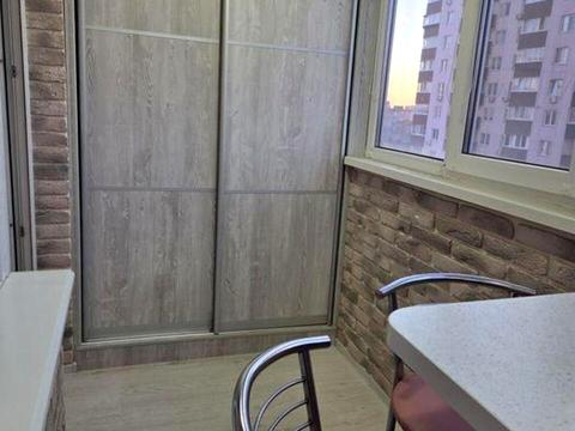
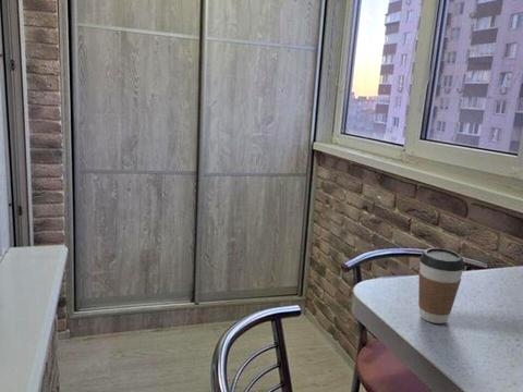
+ coffee cup [417,247,466,324]
